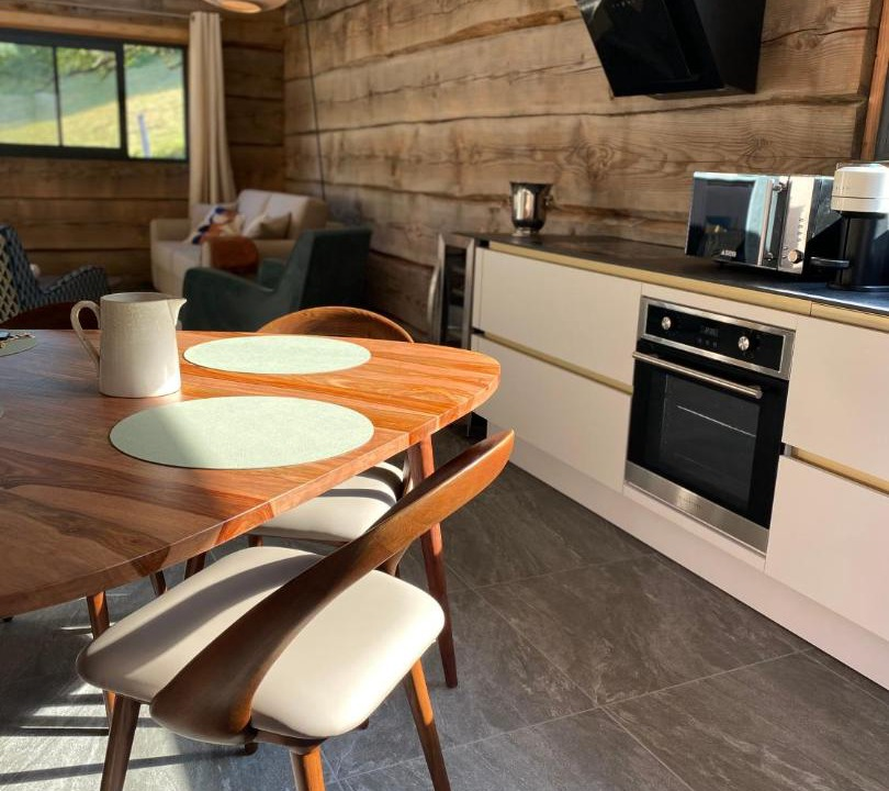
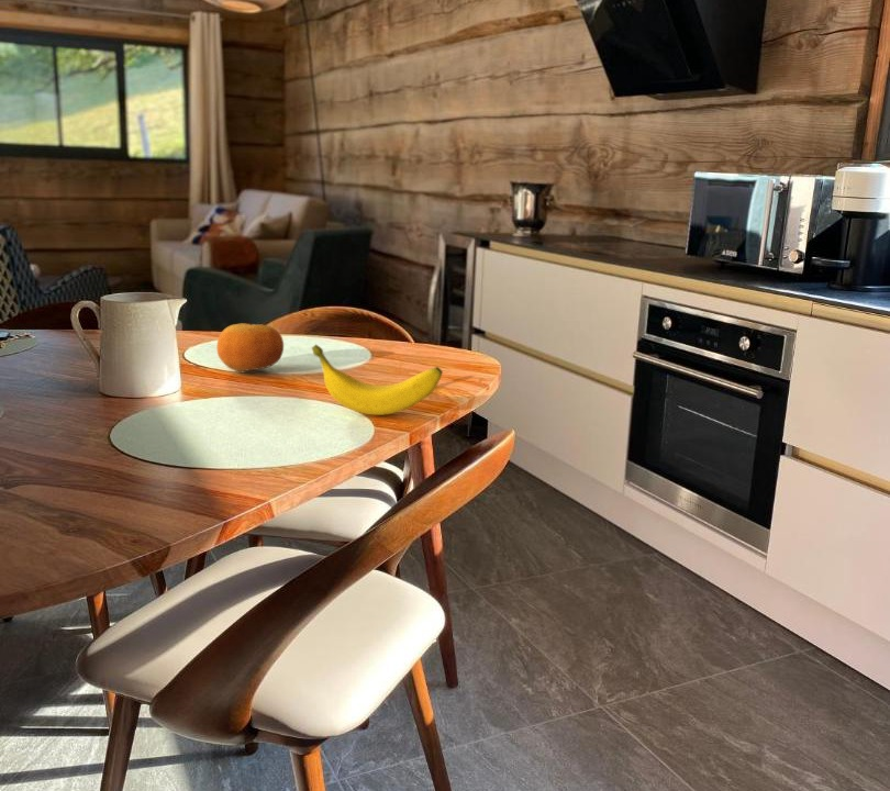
+ banana [311,344,444,416]
+ fruit [215,322,285,372]
